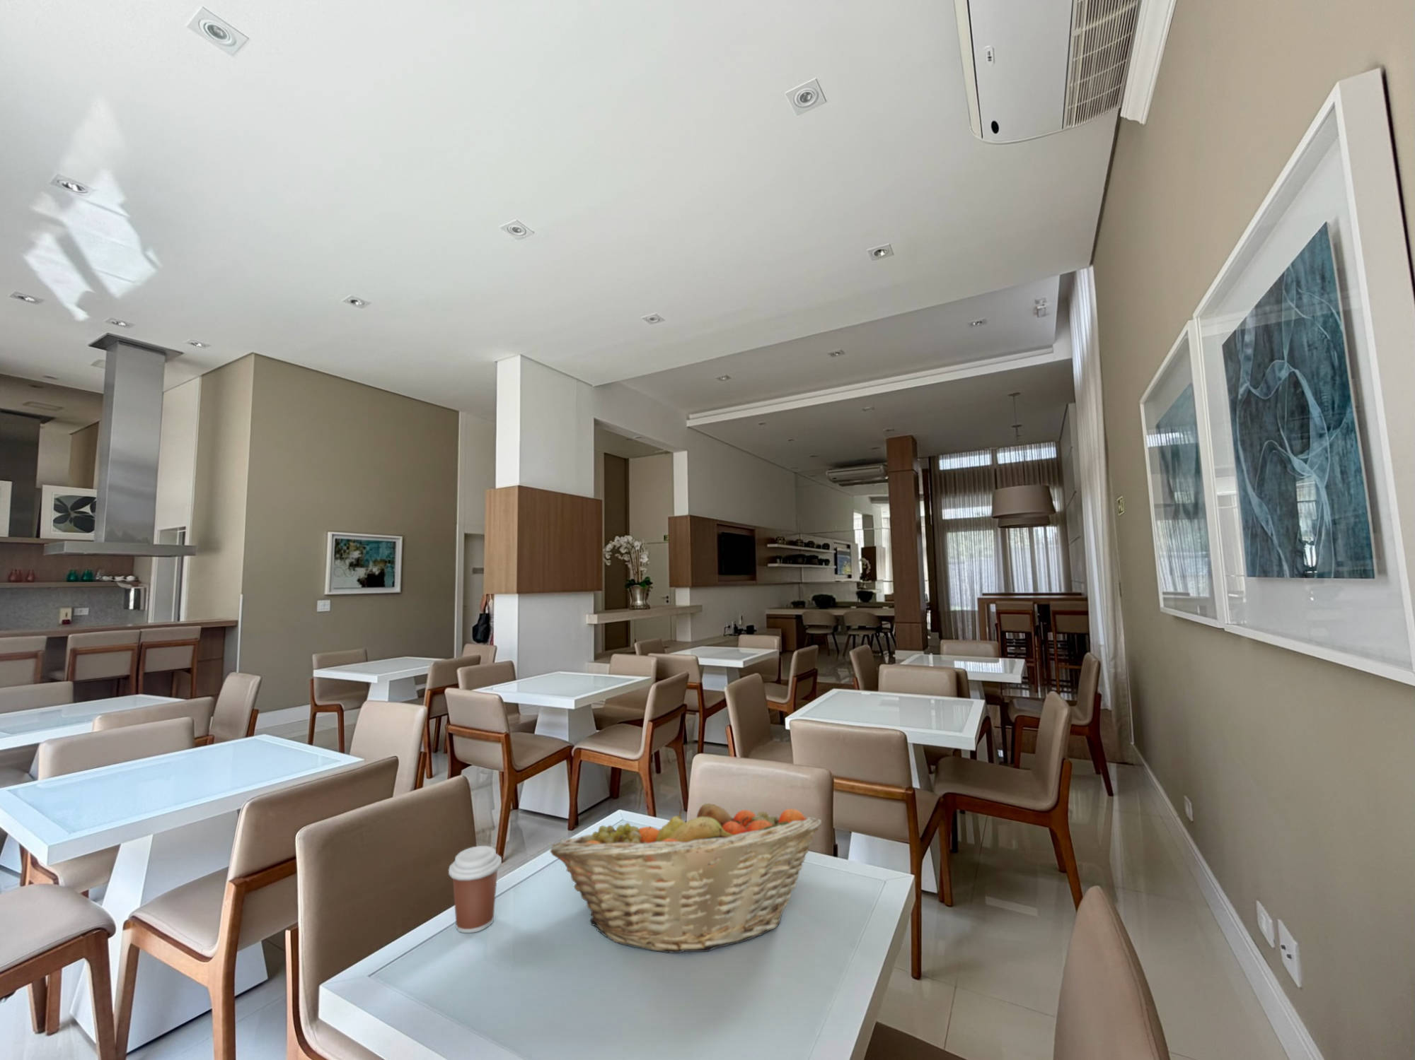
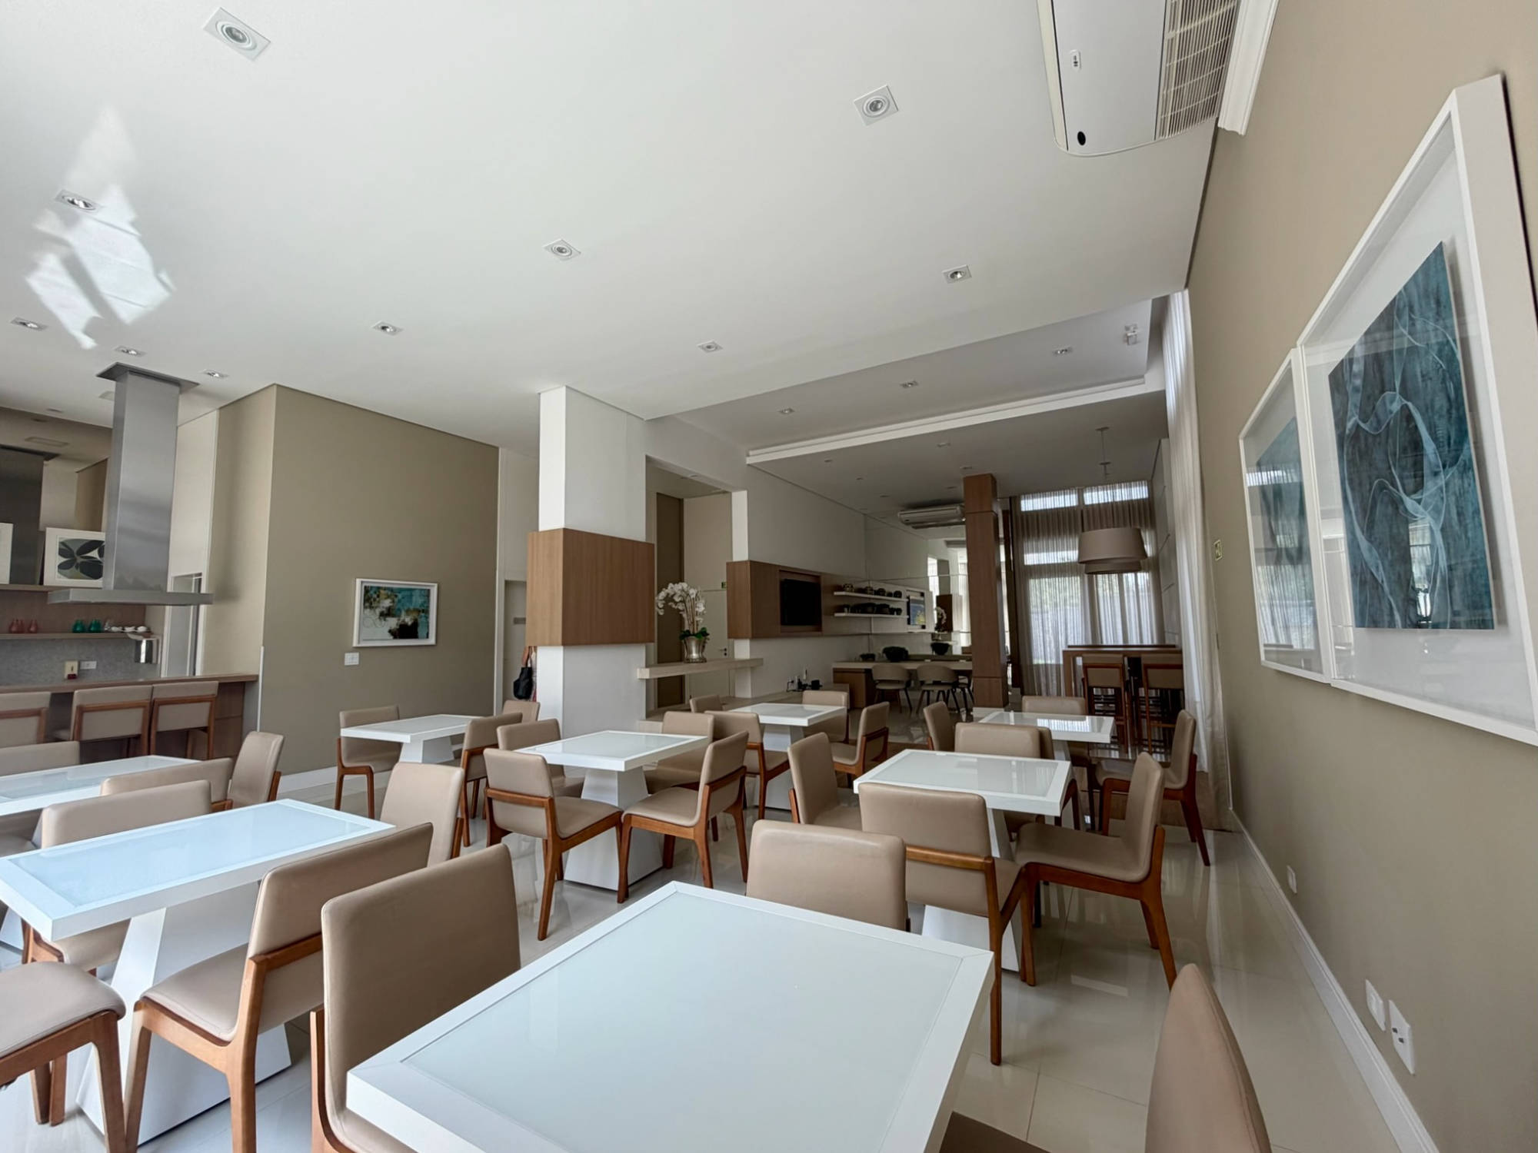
- fruit basket [549,799,822,954]
- coffee cup [448,845,502,933]
